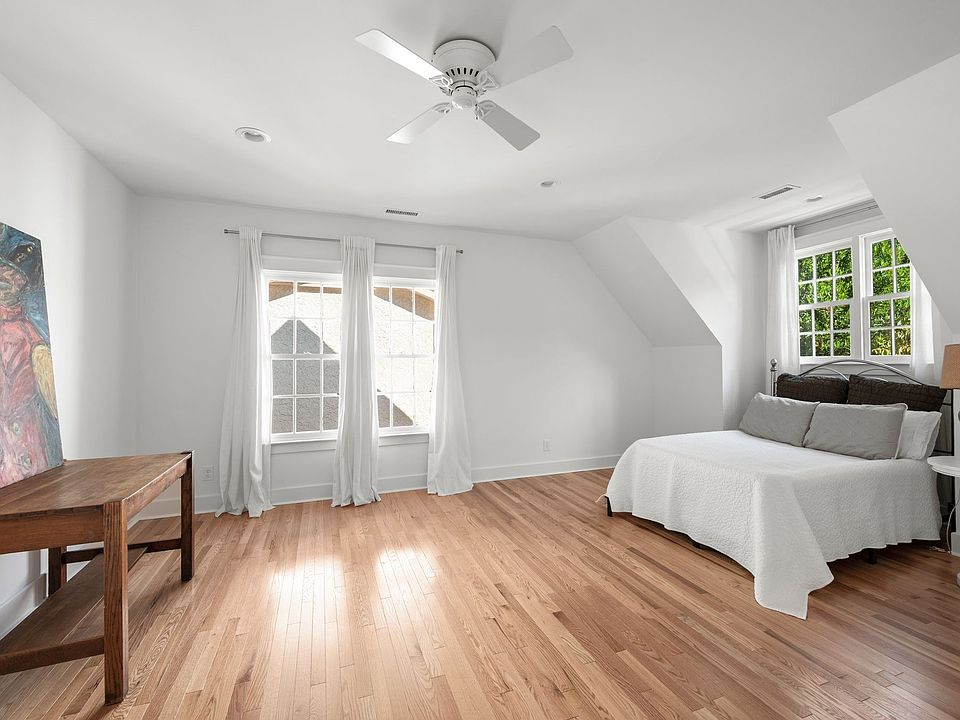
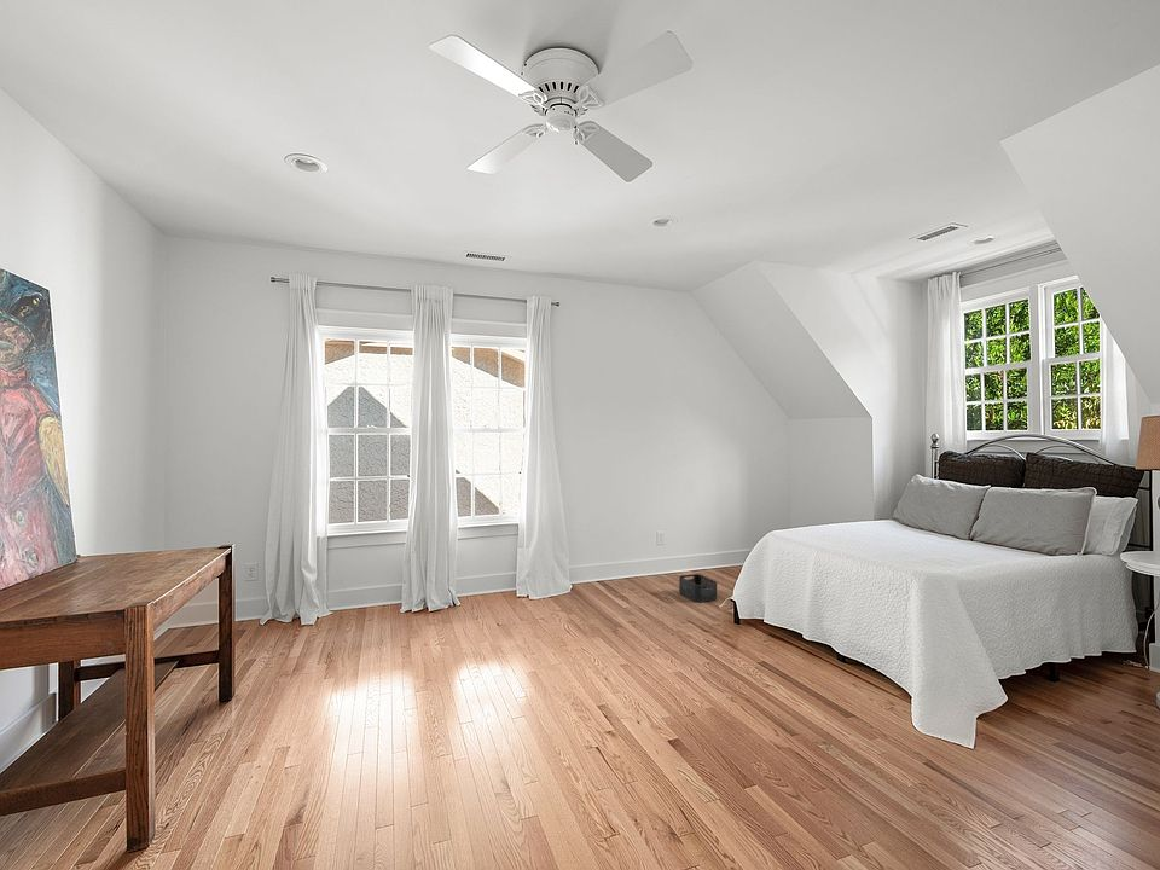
+ storage bin [678,573,718,603]
